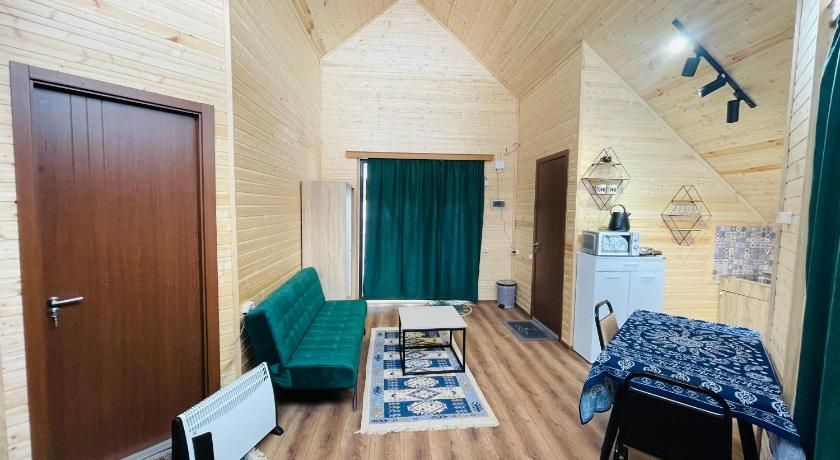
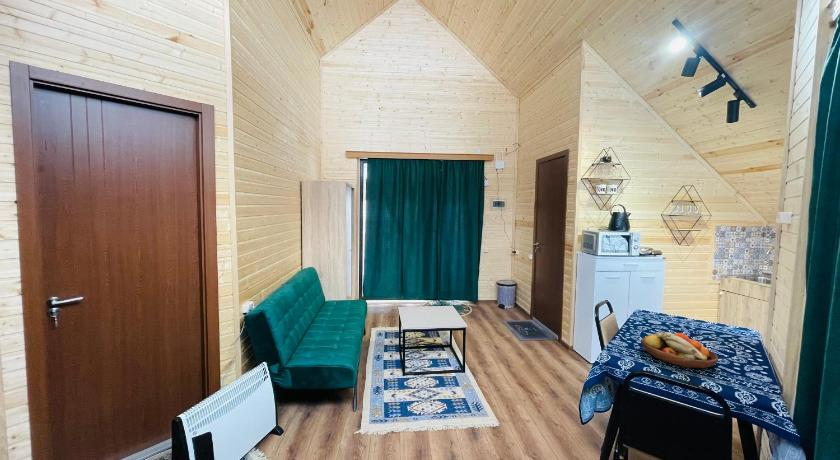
+ fruit bowl [640,331,719,369]
